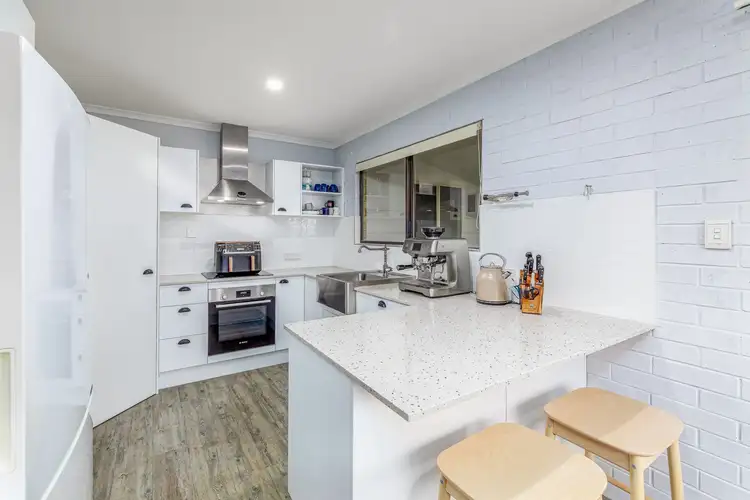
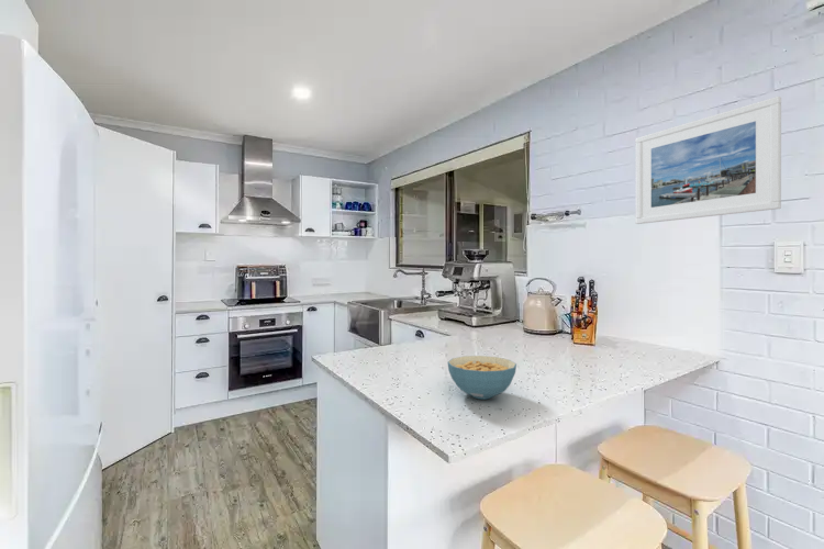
+ cereal bowl [447,355,517,401]
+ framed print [635,96,782,225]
